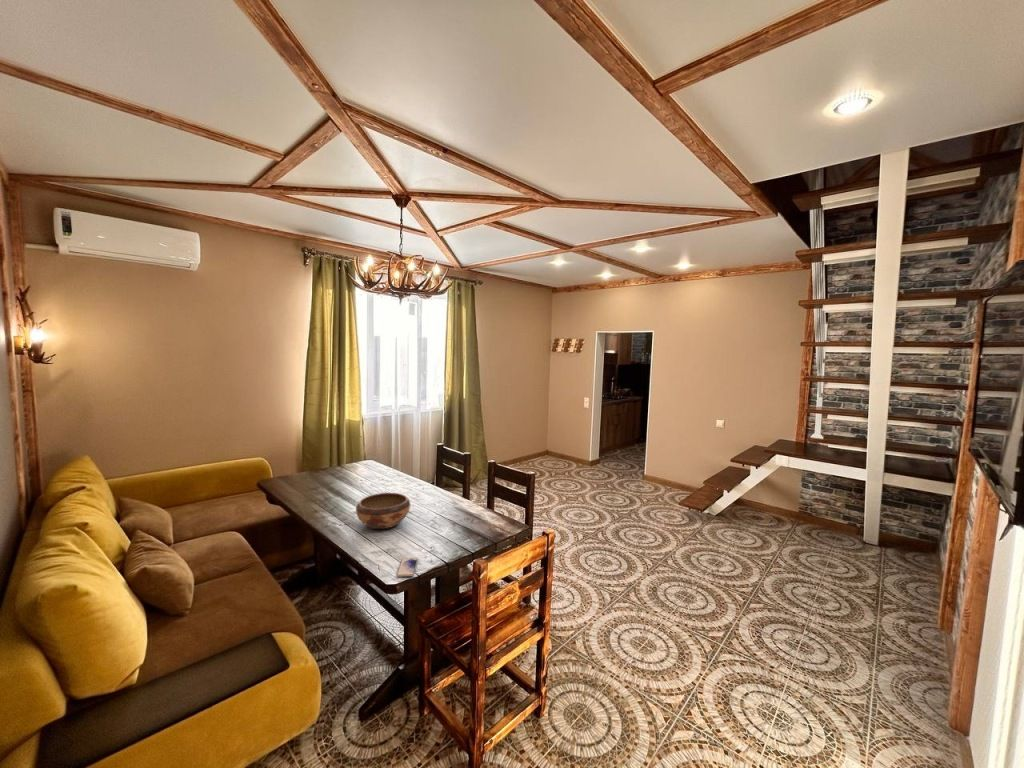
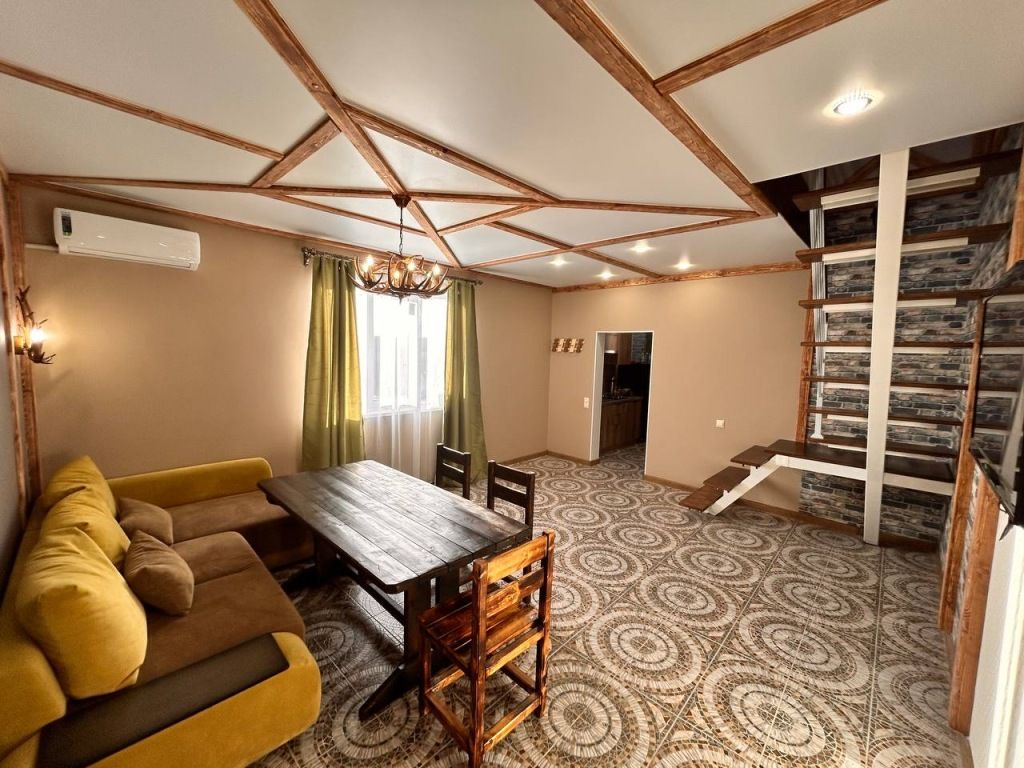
- decorative bowl [355,492,411,530]
- smartphone [396,557,419,578]
